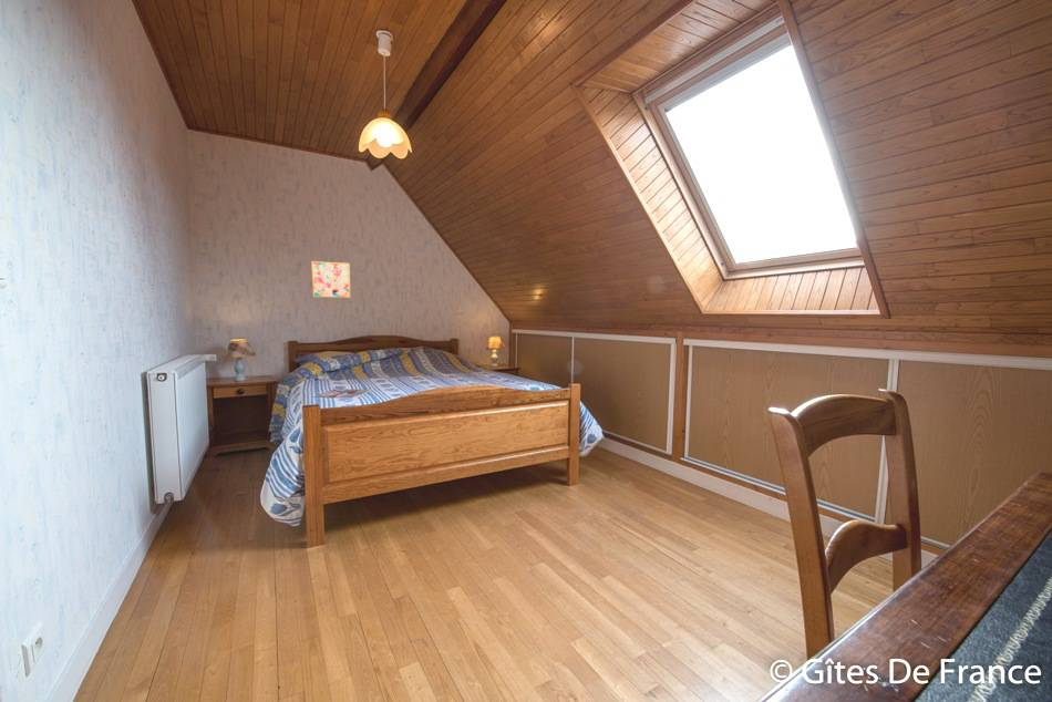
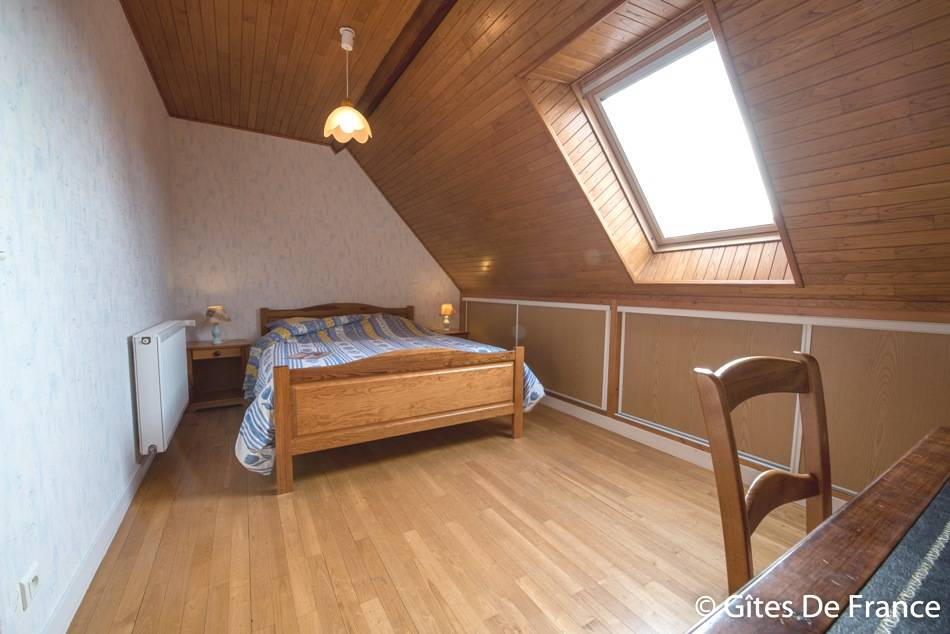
- wall art [310,260,352,299]
